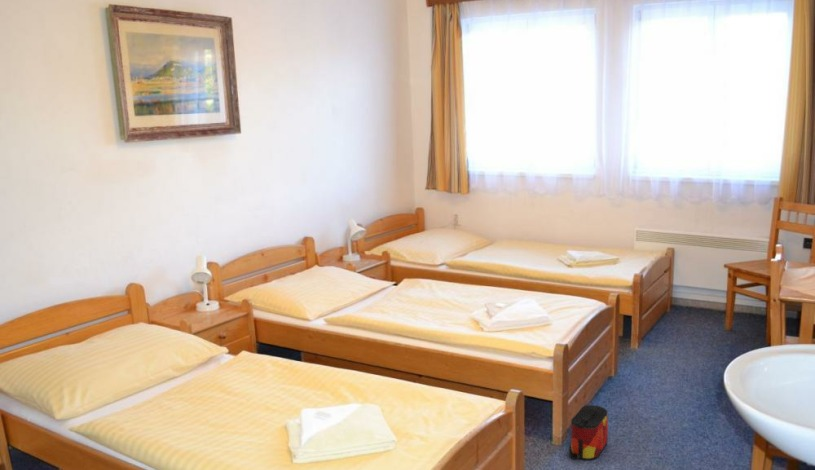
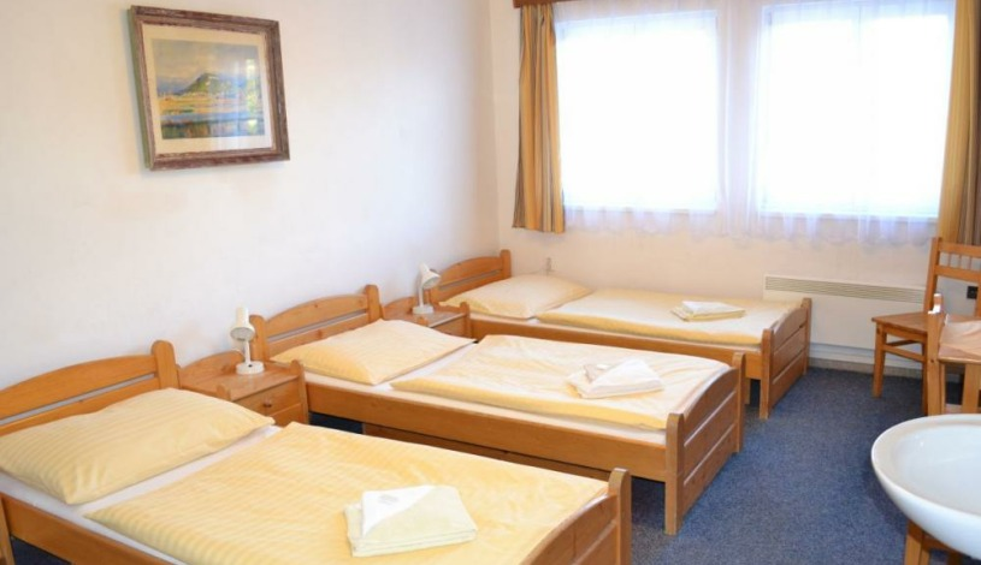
- bag [569,404,609,461]
